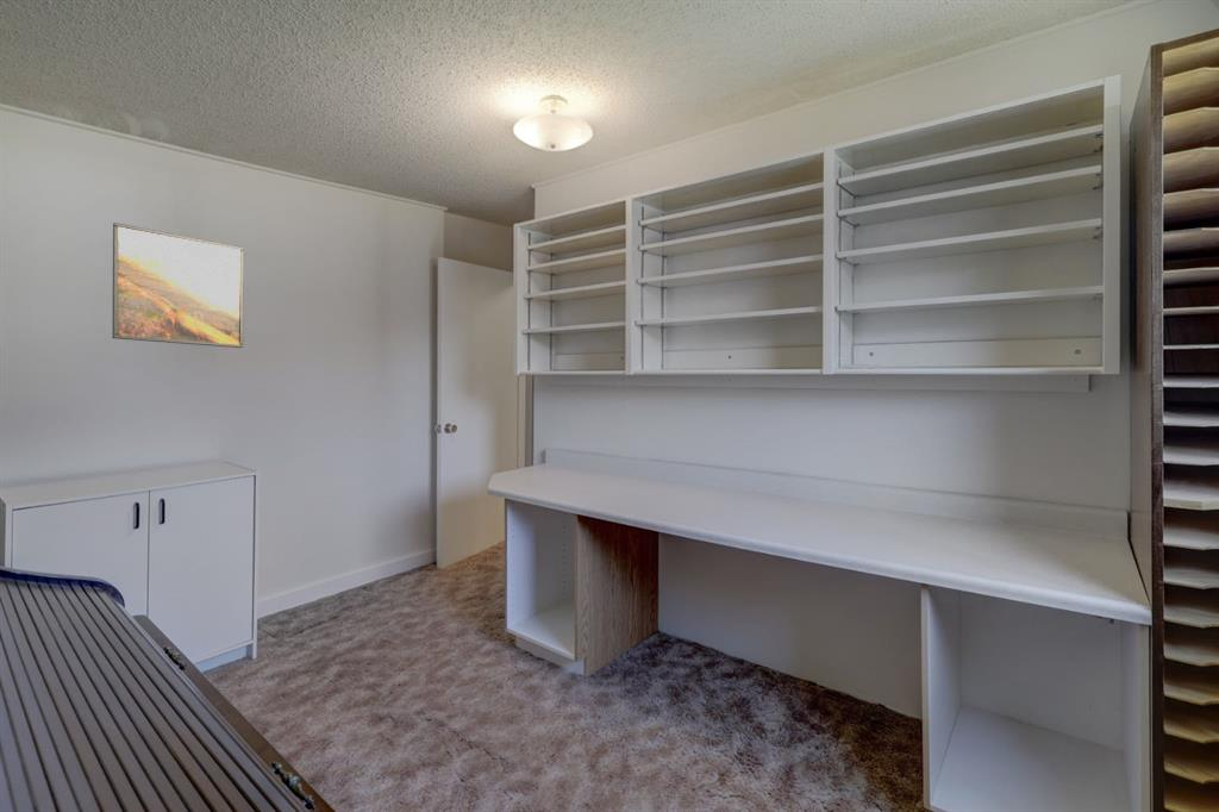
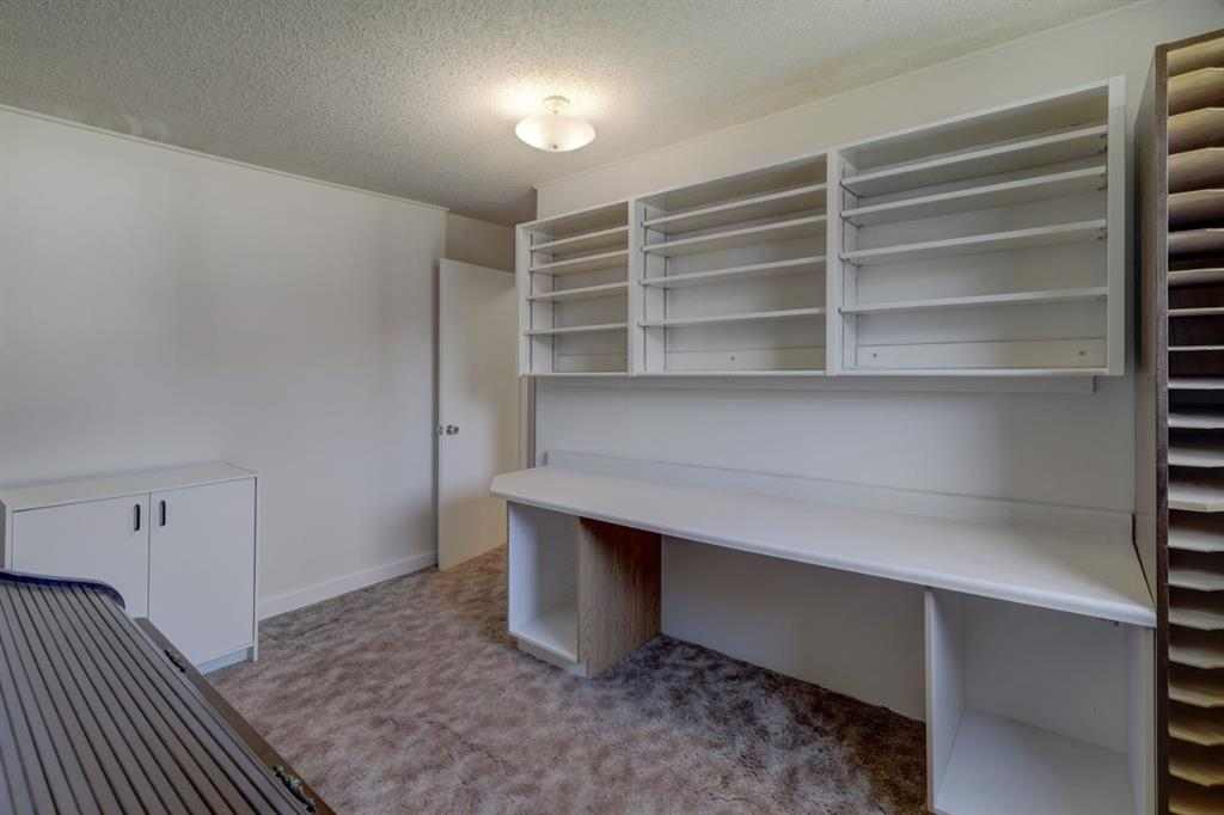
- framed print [111,221,245,349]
